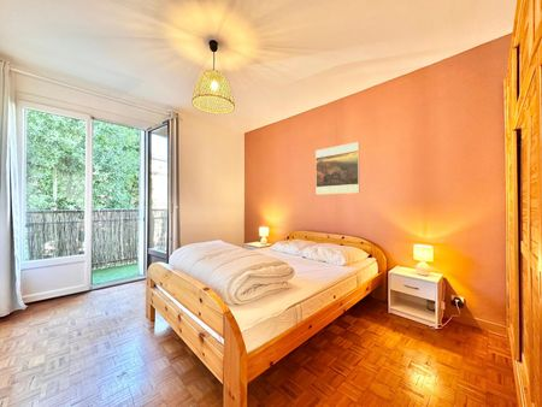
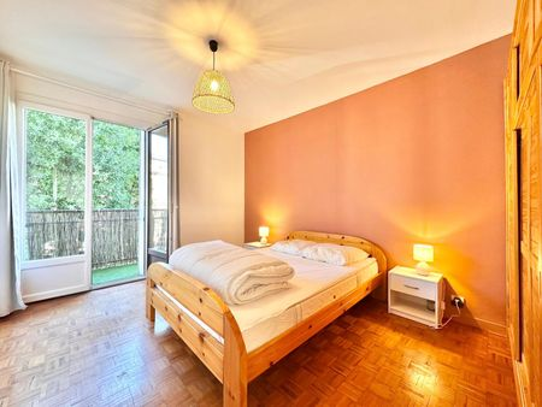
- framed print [314,141,361,195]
